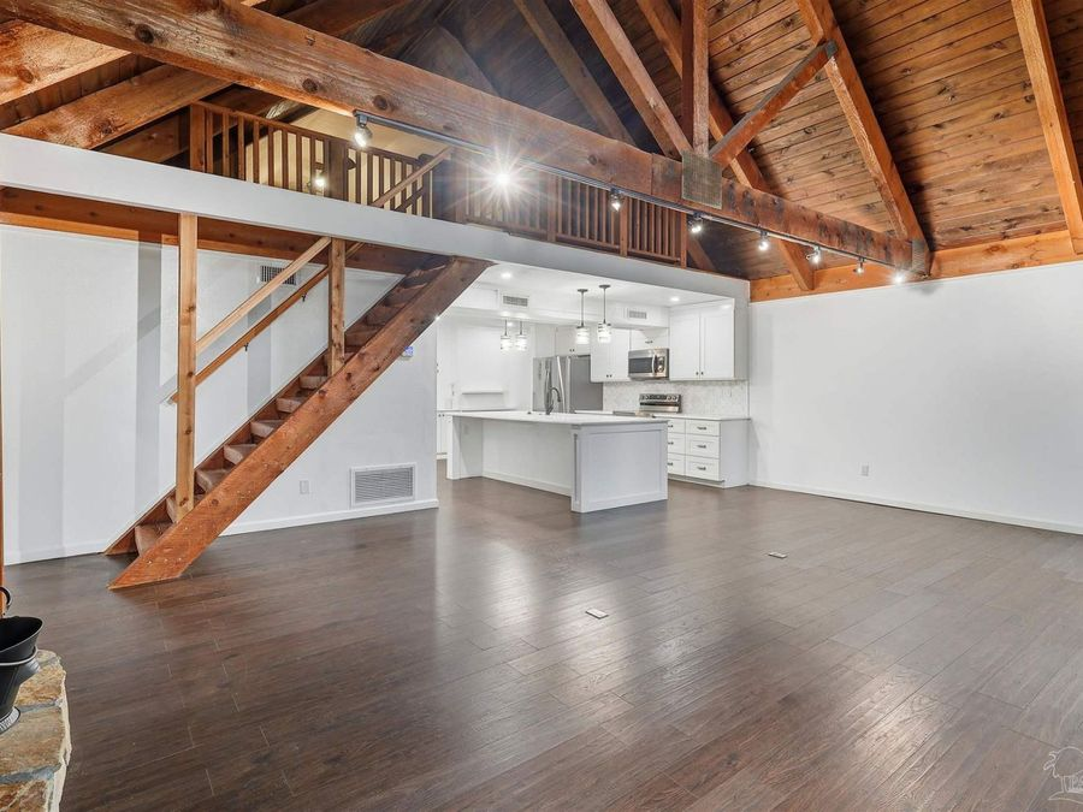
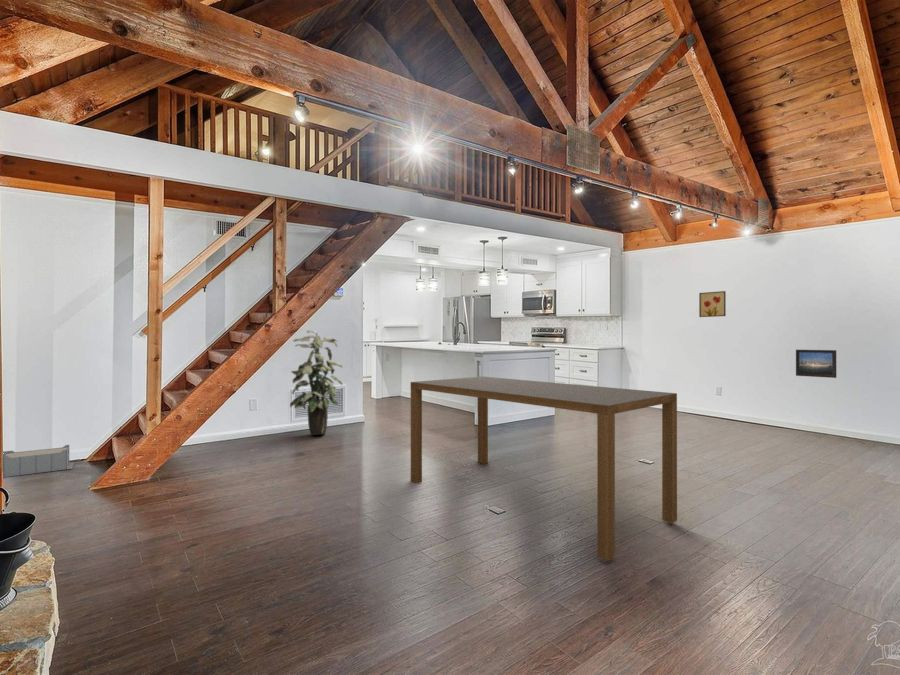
+ wall art [698,290,727,318]
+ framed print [795,349,837,379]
+ indoor plant [289,329,344,436]
+ storage bin [2,444,75,478]
+ dining table [410,376,678,561]
